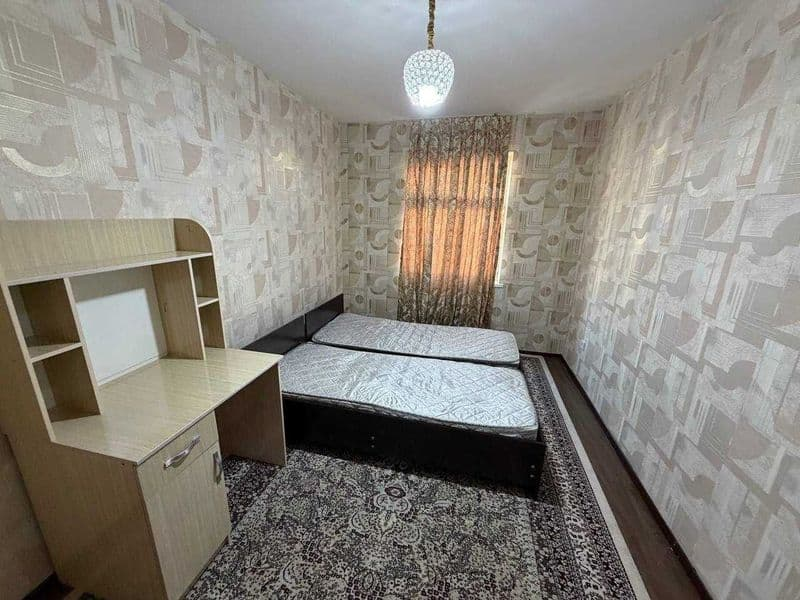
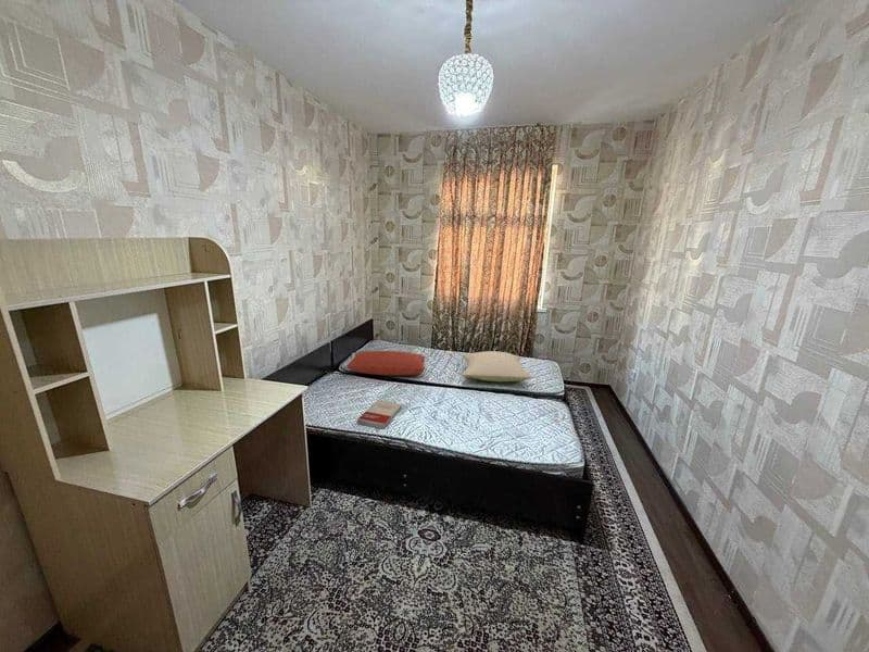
+ pillow [343,350,430,376]
+ pillow [461,350,533,383]
+ book [356,399,403,430]
